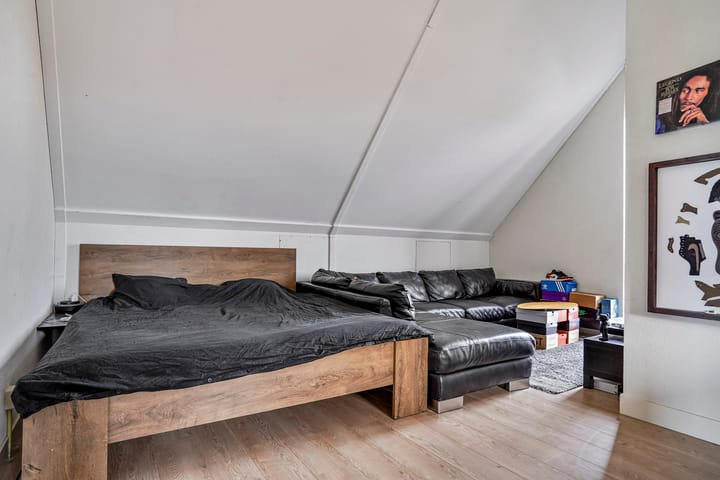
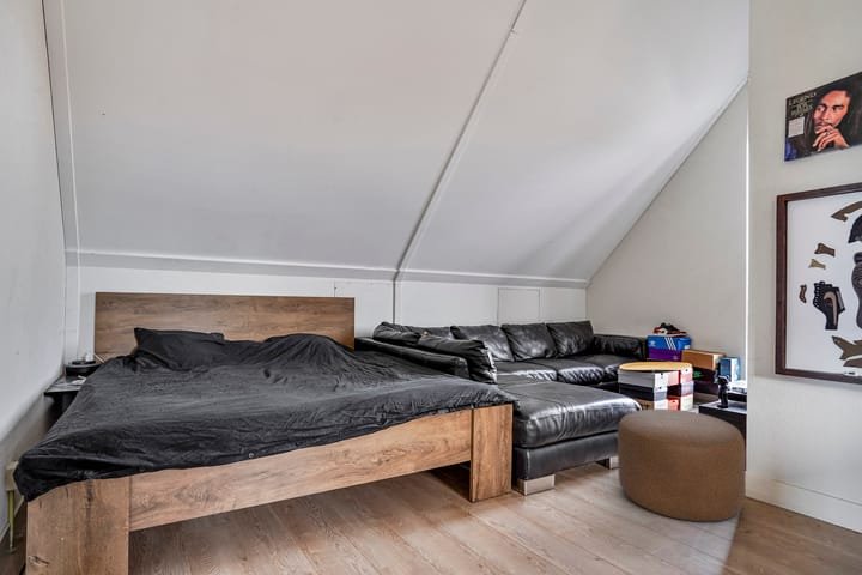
+ ottoman [617,407,747,522]
